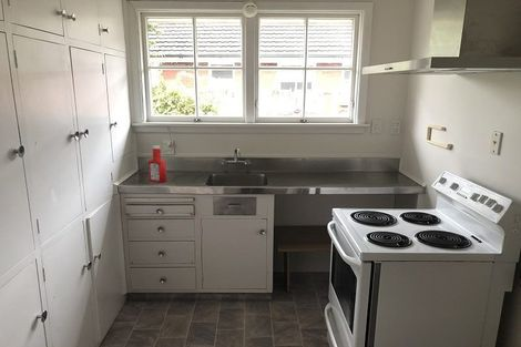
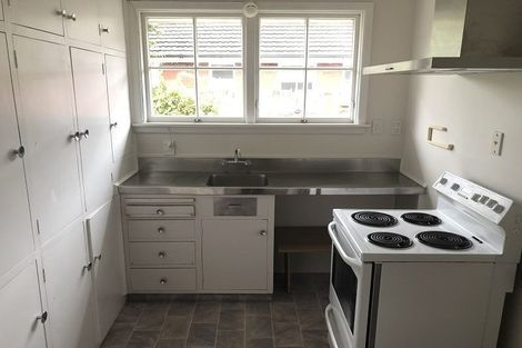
- soap bottle [147,144,167,184]
